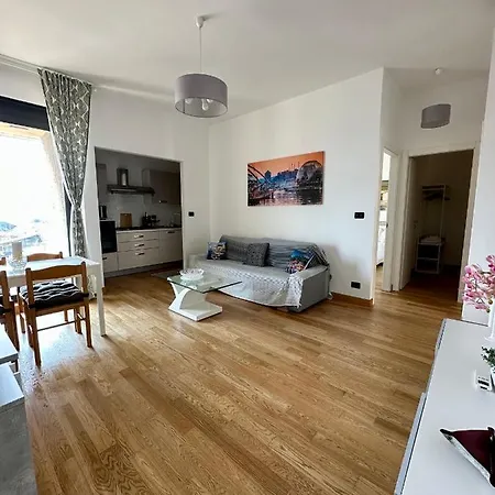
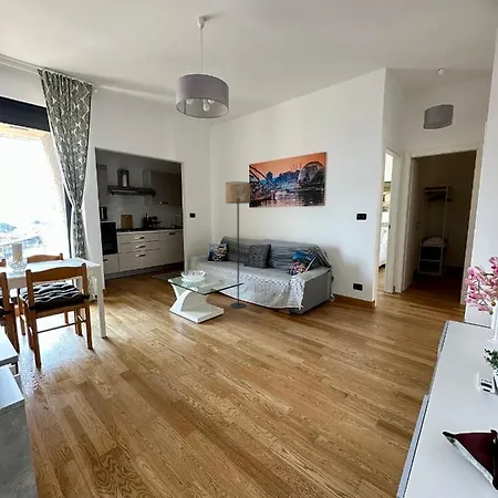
+ floor lamp [225,180,251,310]
